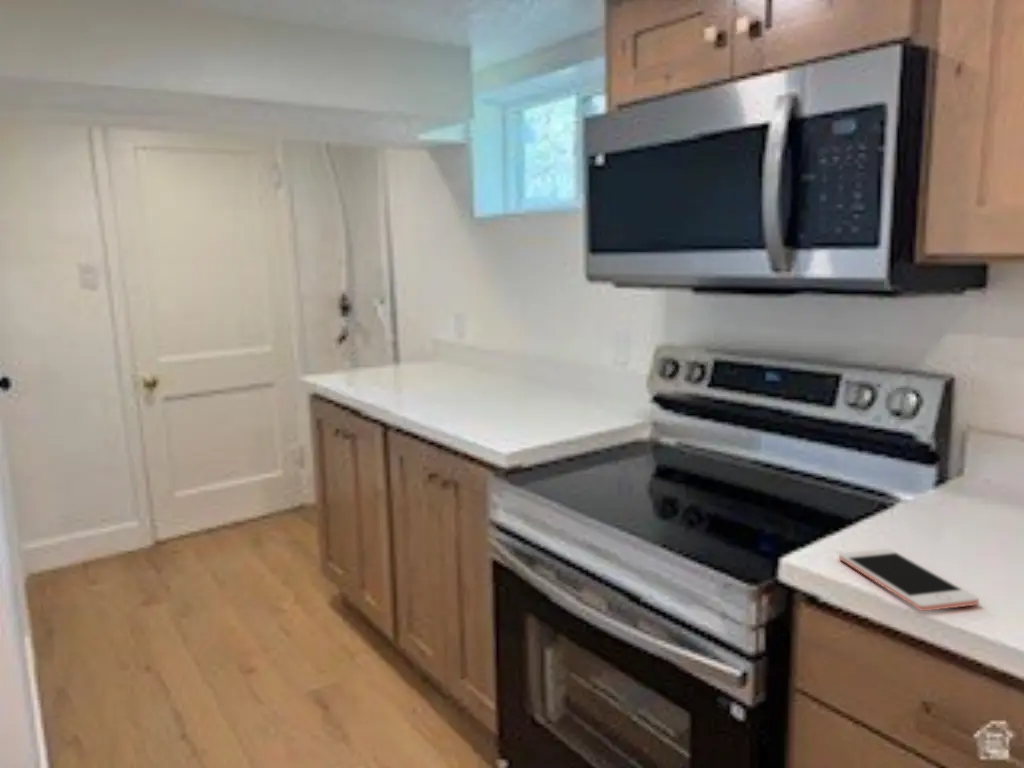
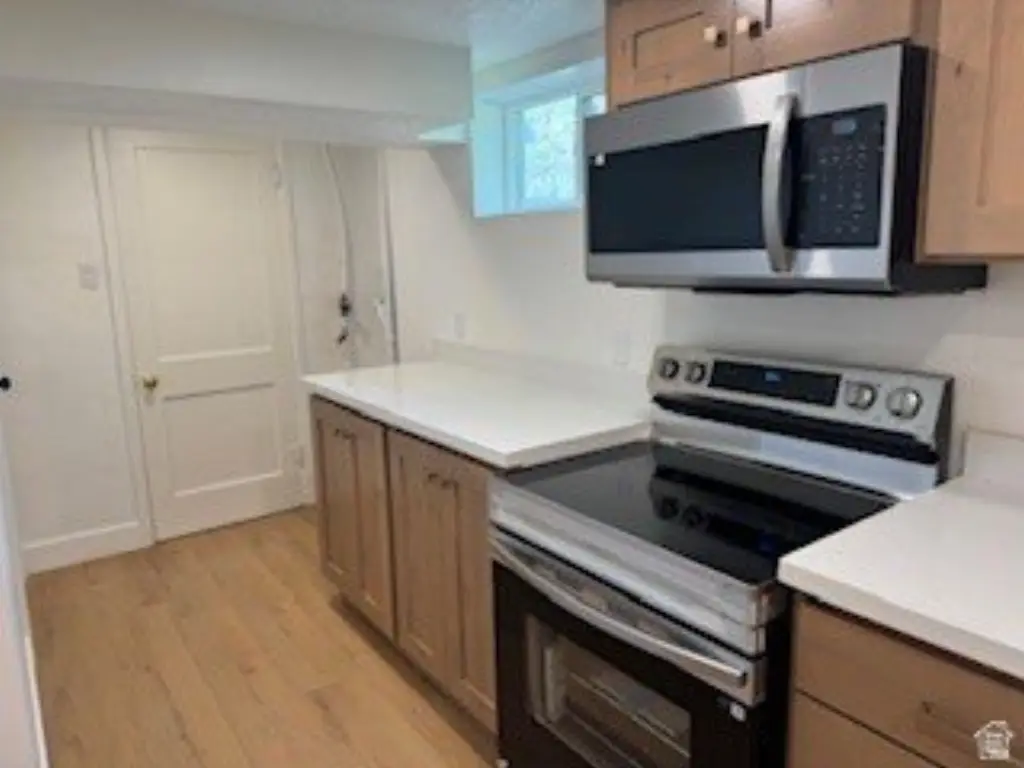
- cell phone [838,548,980,612]
